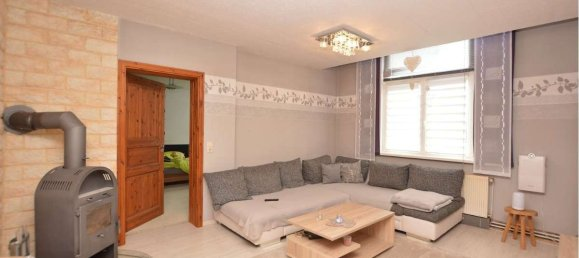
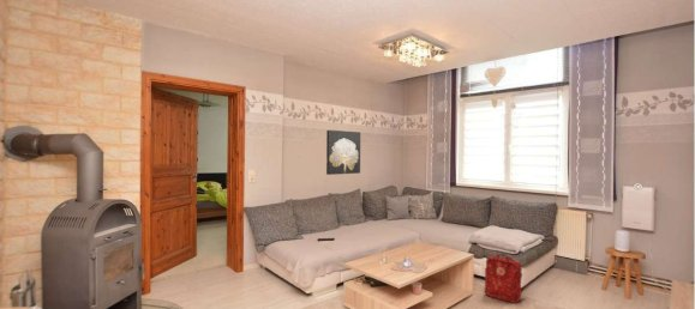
+ wall art [325,129,361,176]
+ backpack [484,253,526,304]
